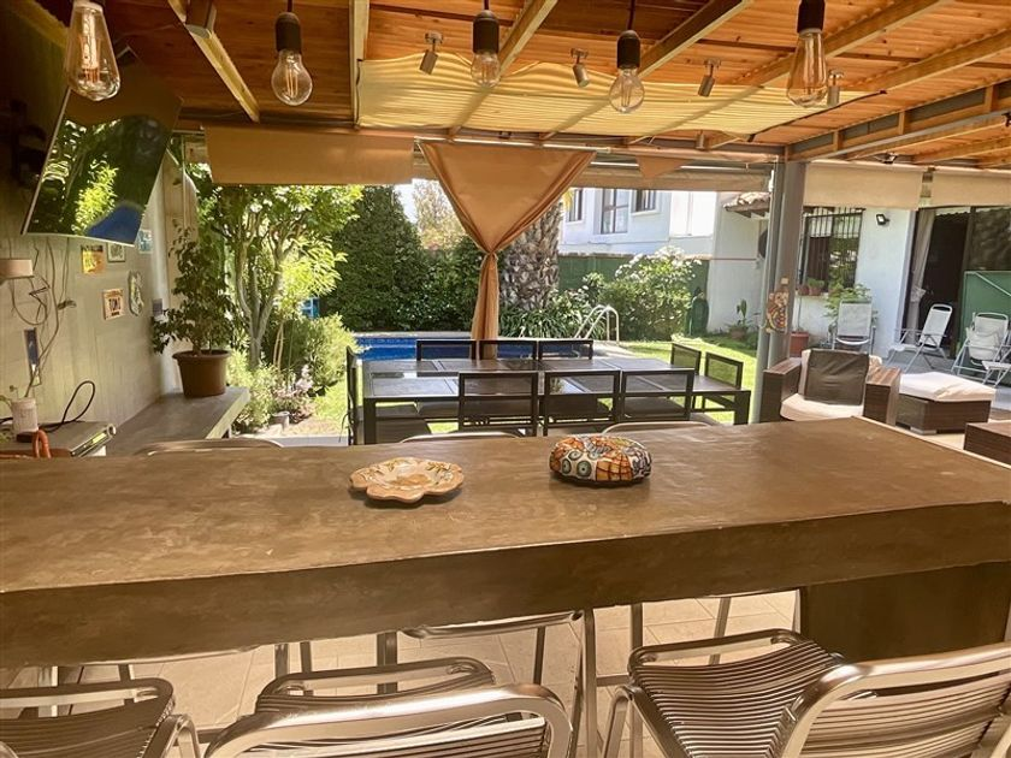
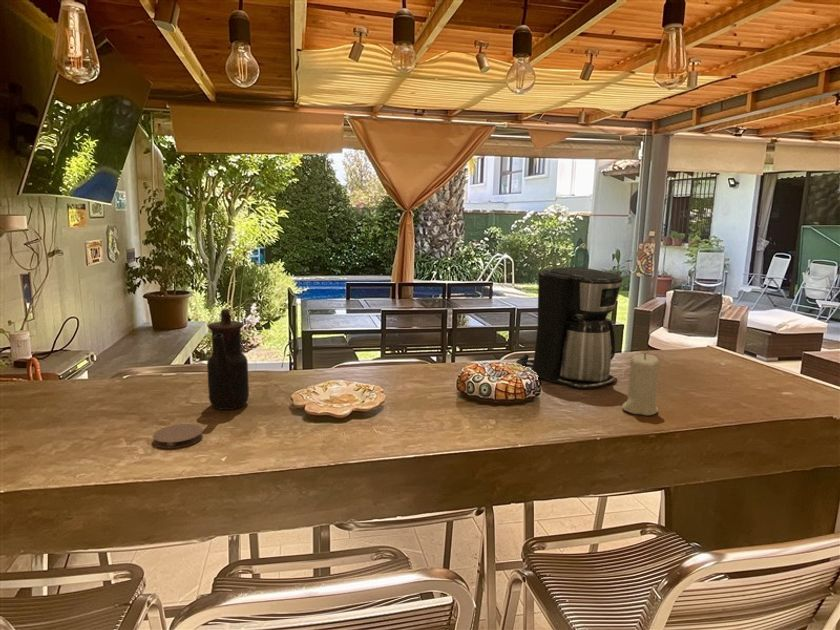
+ teapot [206,308,250,411]
+ coaster [151,423,204,449]
+ candle [621,352,660,416]
+ coffee maker [515,266,623,390]
